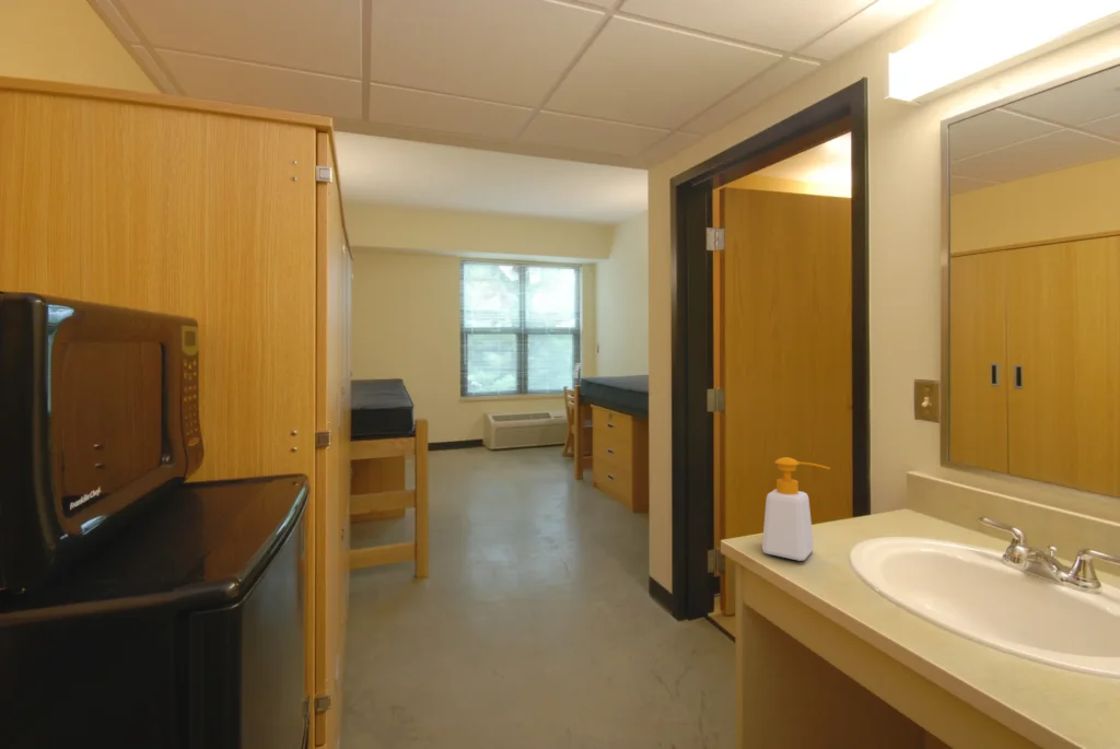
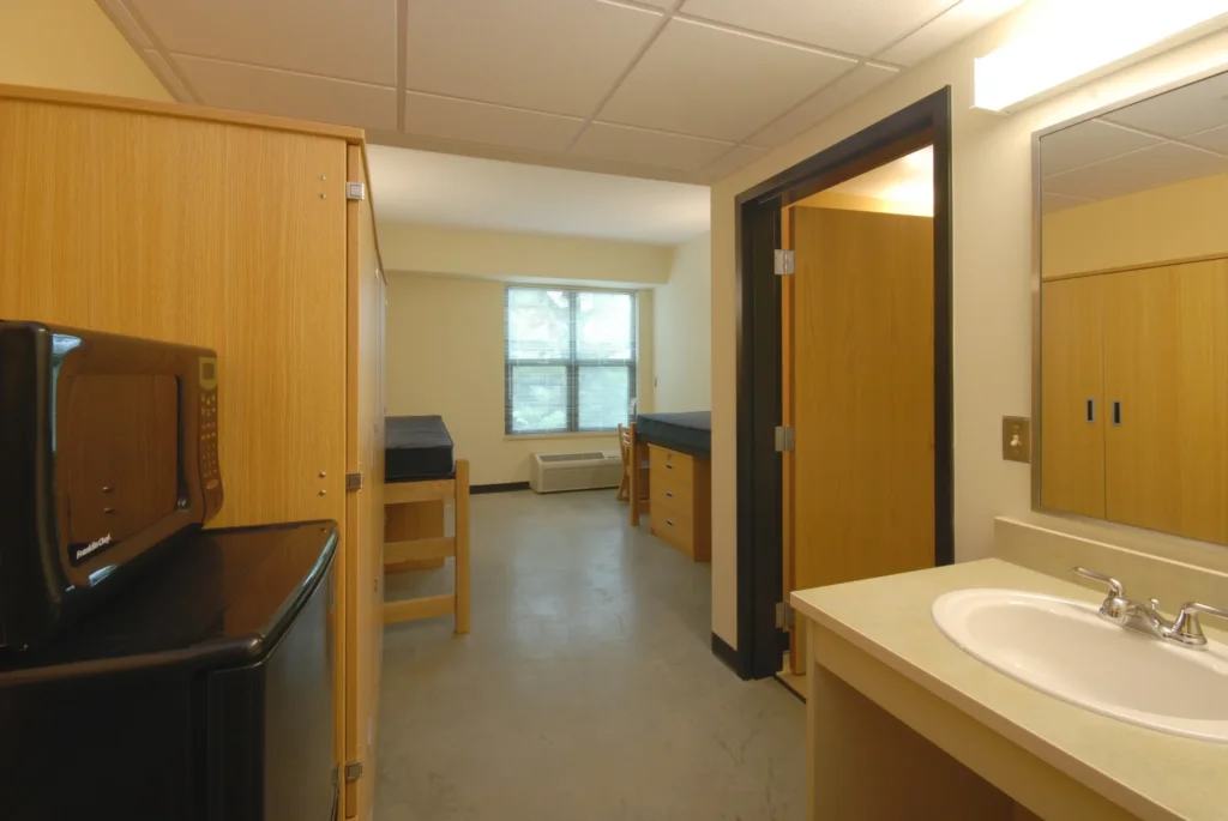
- soap bottle [761,456,831,562]
